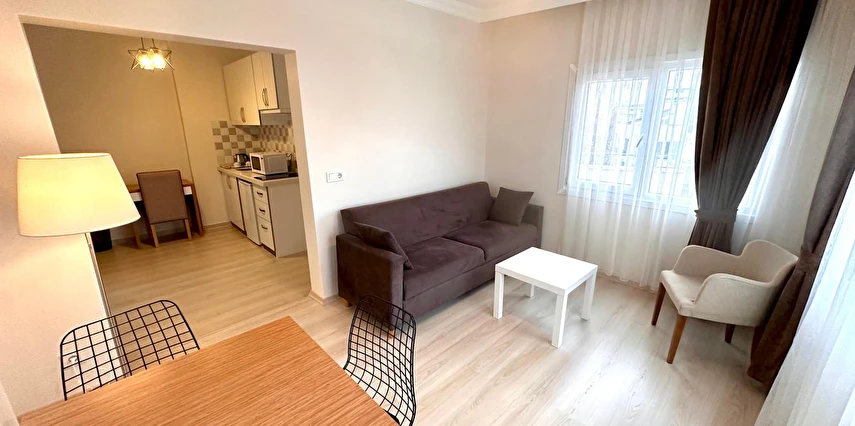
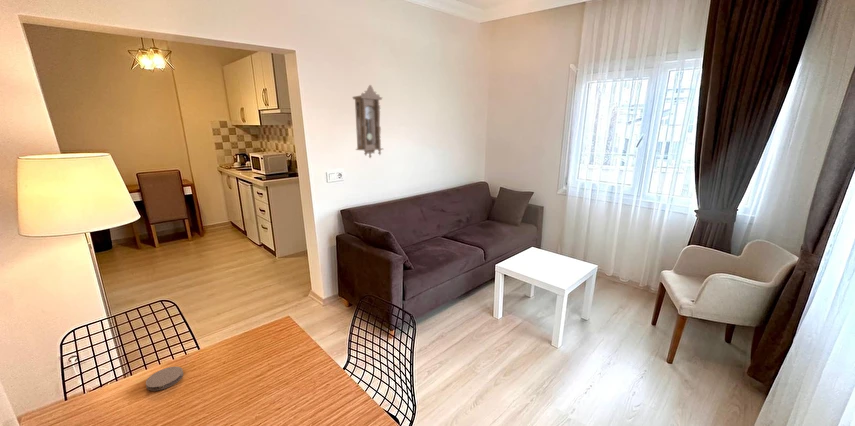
+ coaster [145,366,184,392]
+ pendulum clock [351,84,384,159]
